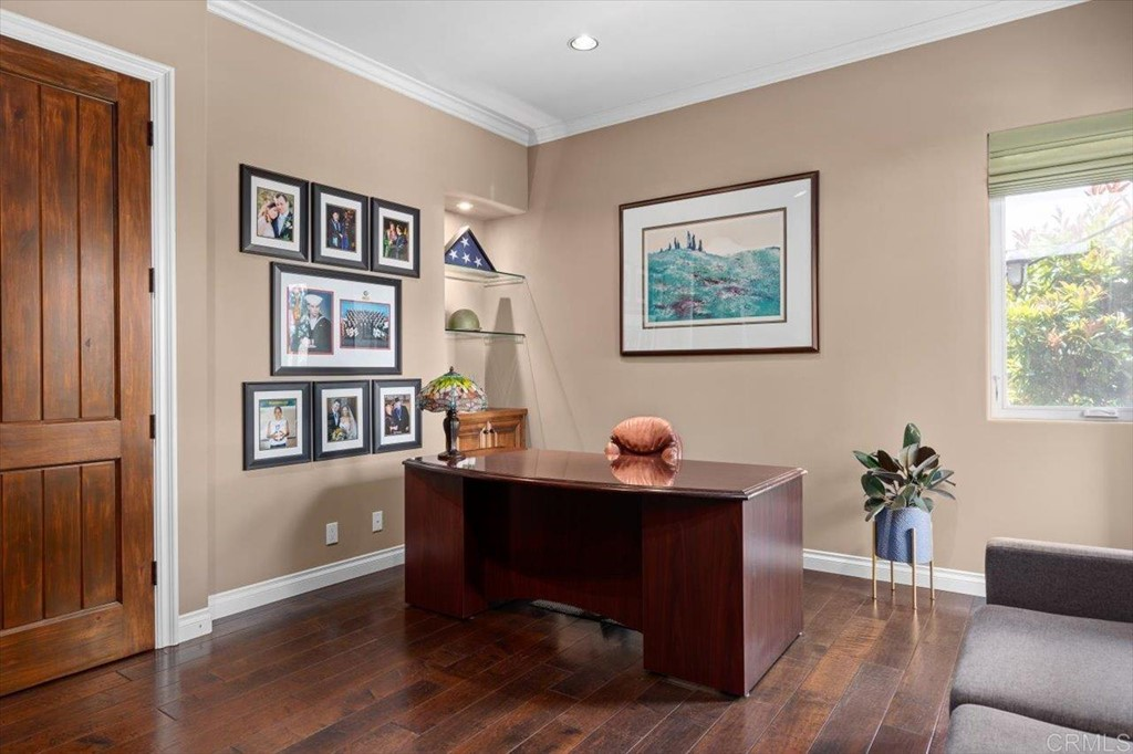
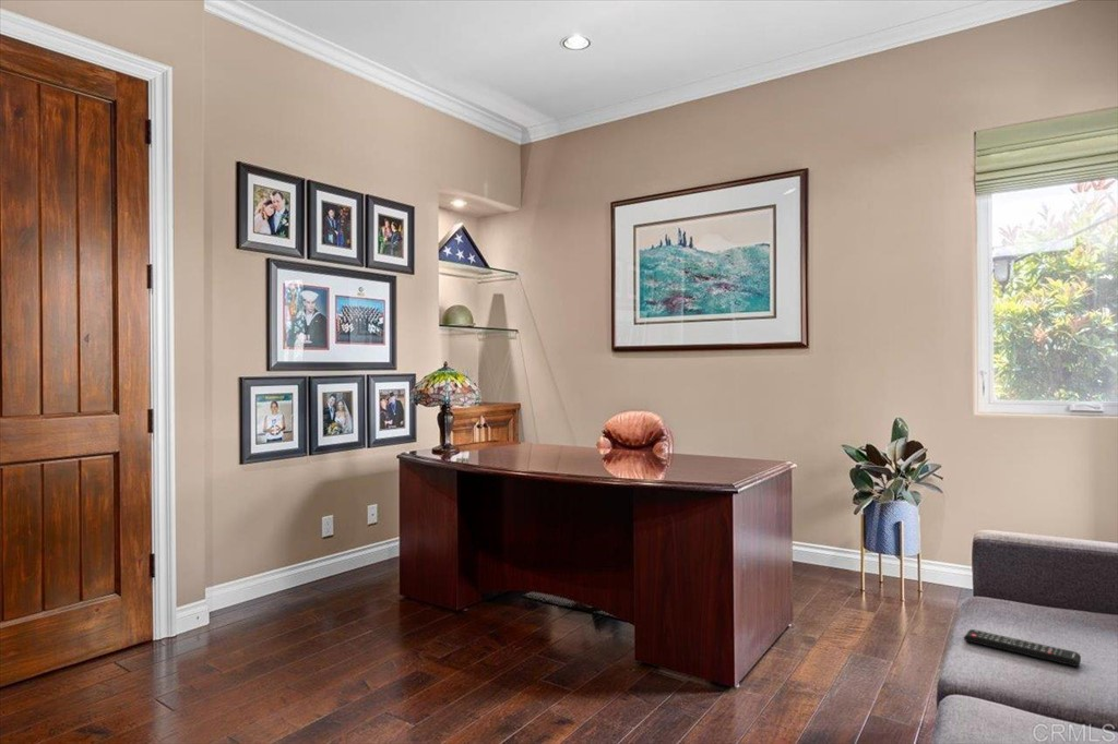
+ remote control [963,628,1082,668]
